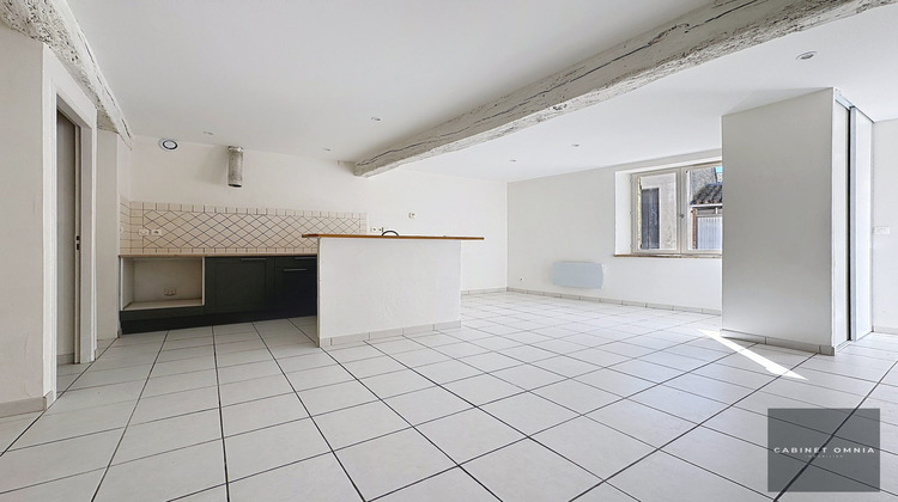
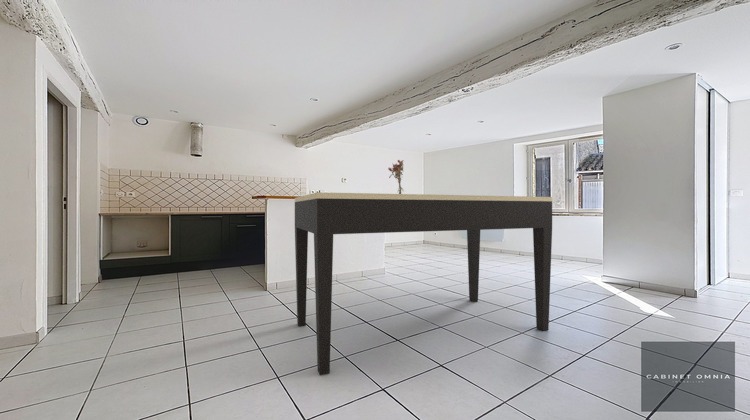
+ bouquet [387,159,405,194]
+ dining table [294,191,553,376]
